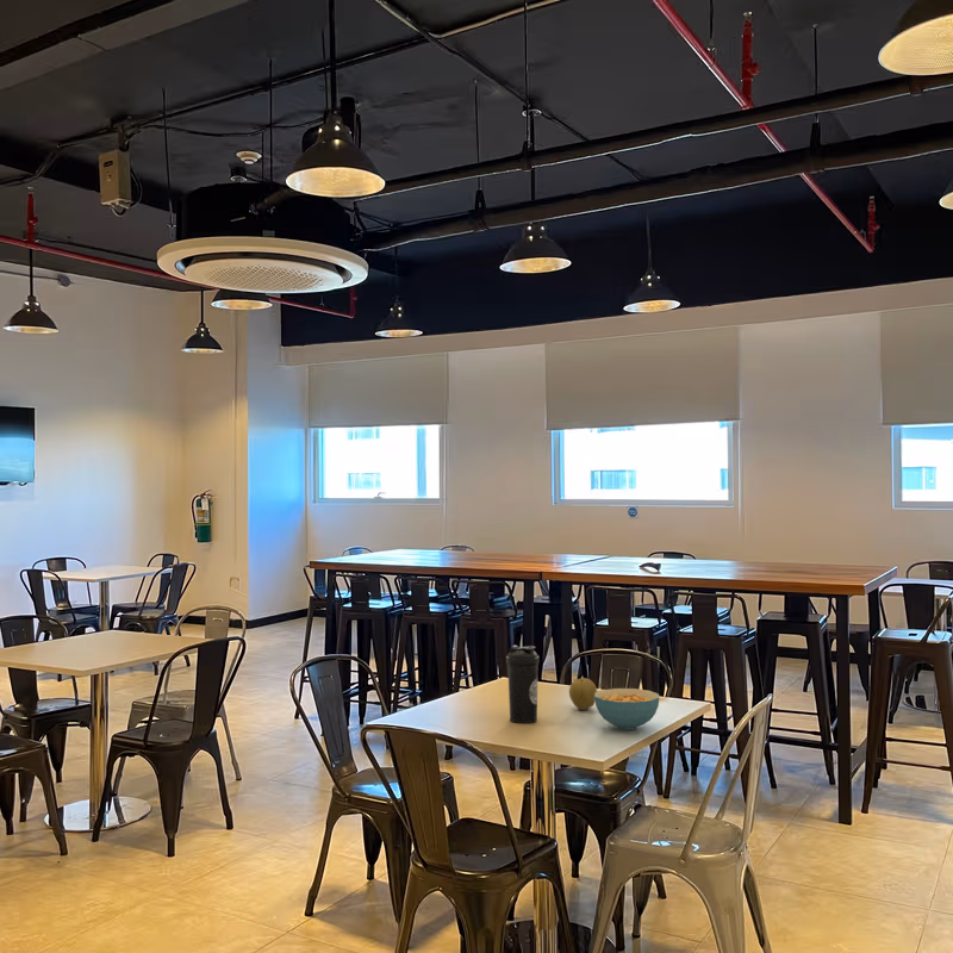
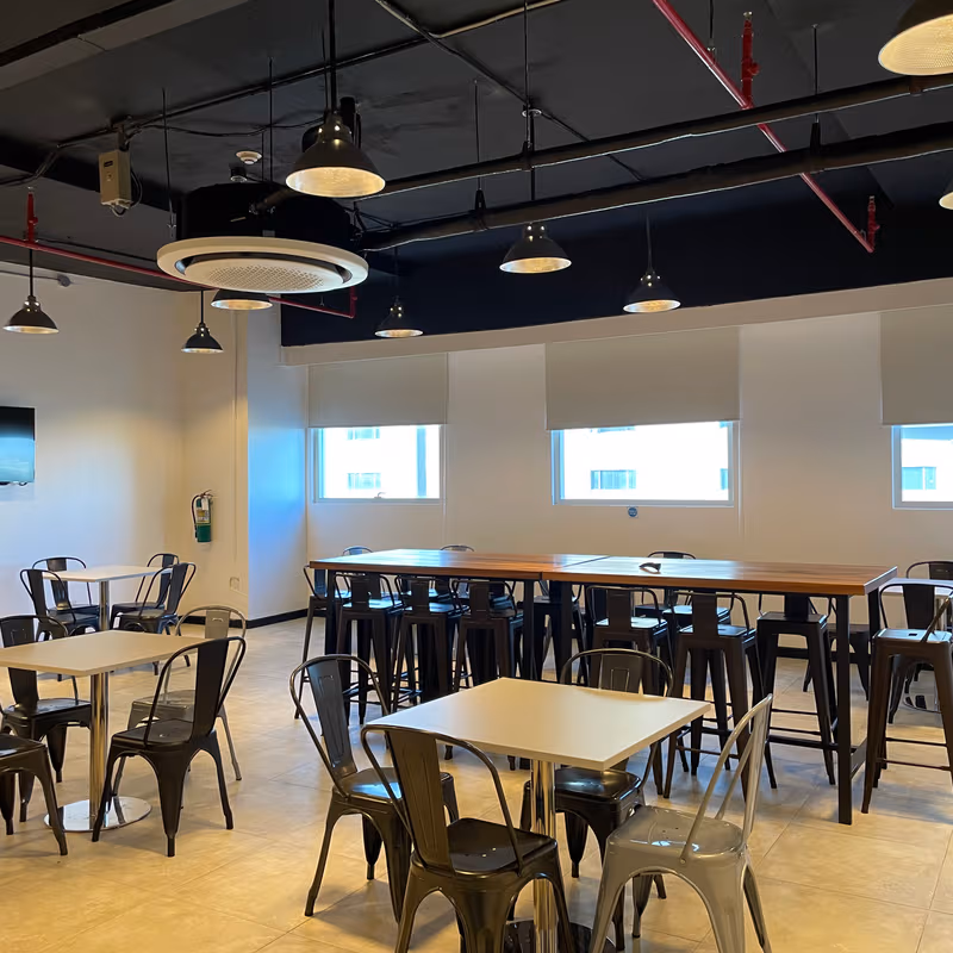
- cereal bowl [594,687,660,730]
- fruit [568,677,598,711]
- water bottle [505,644,540,724]
